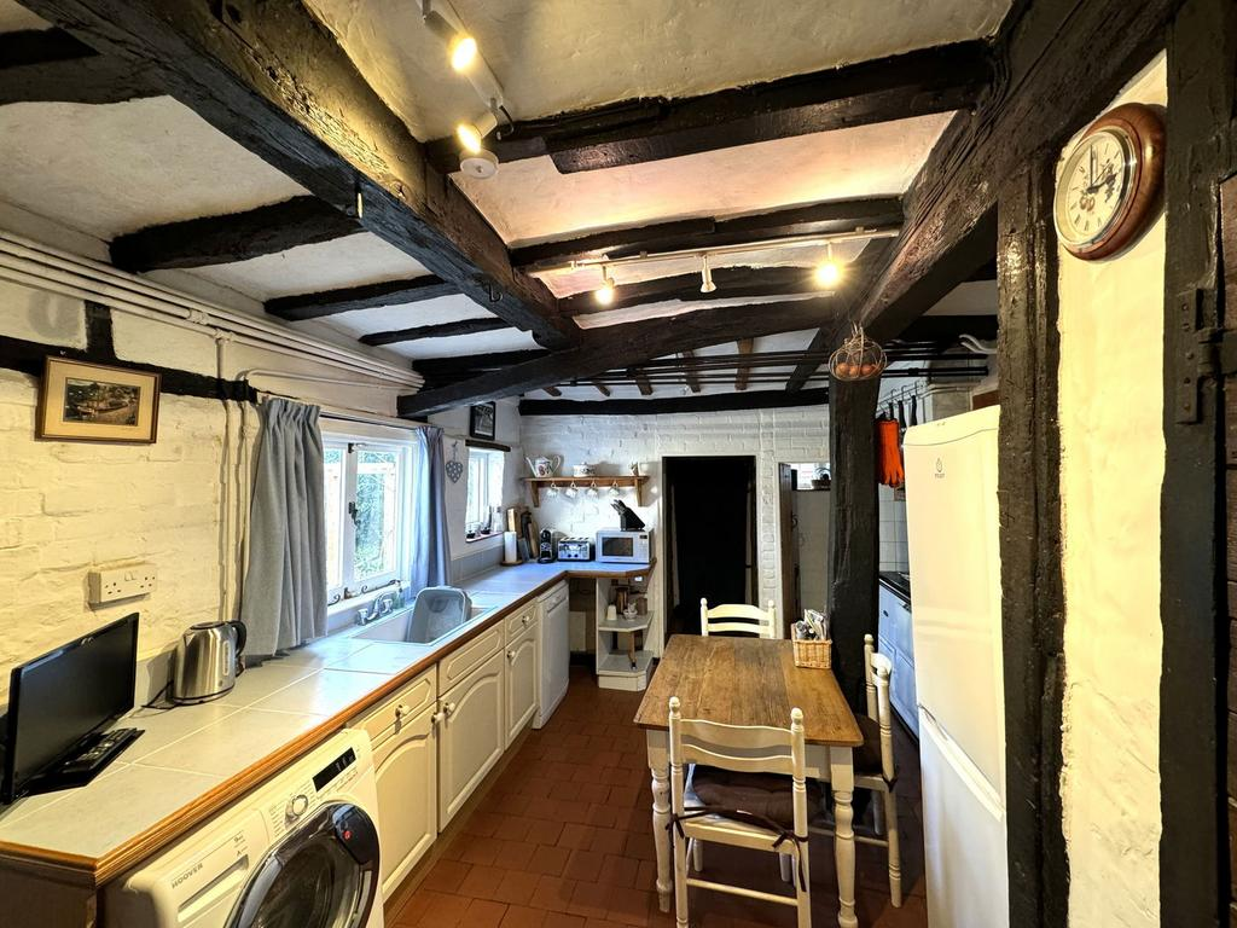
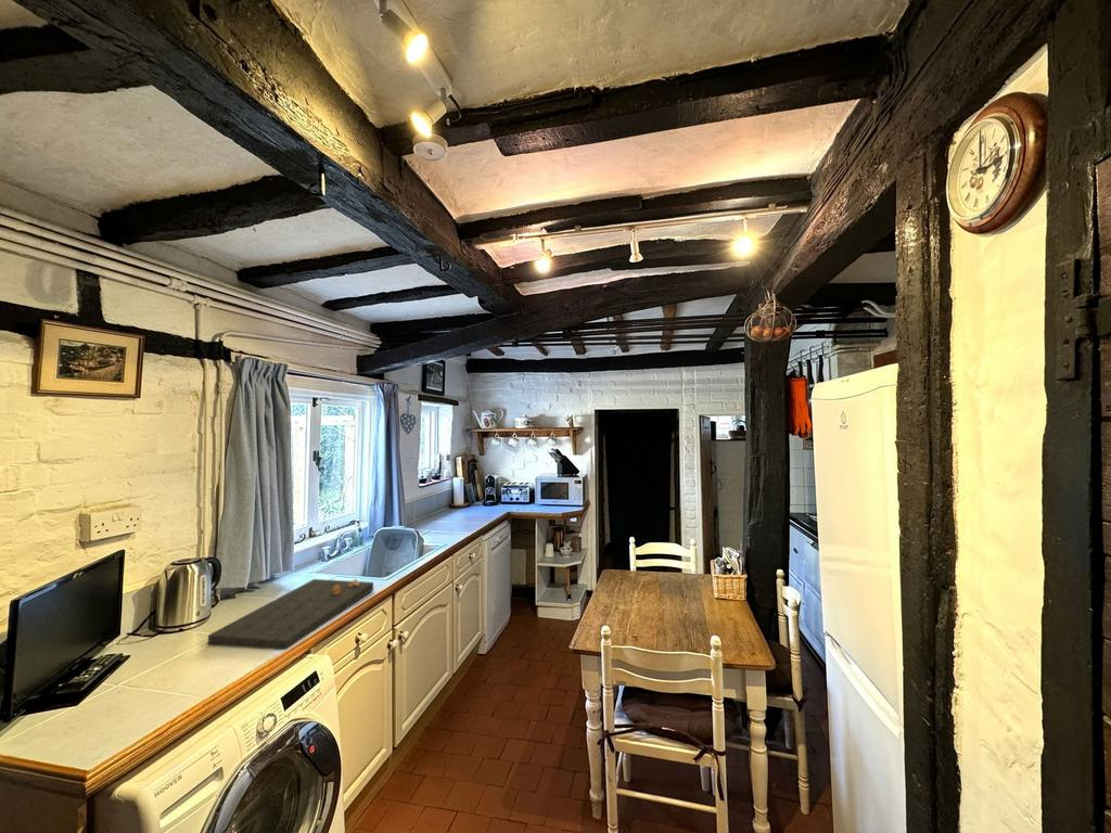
+ cutting board [207,578,374,651]
